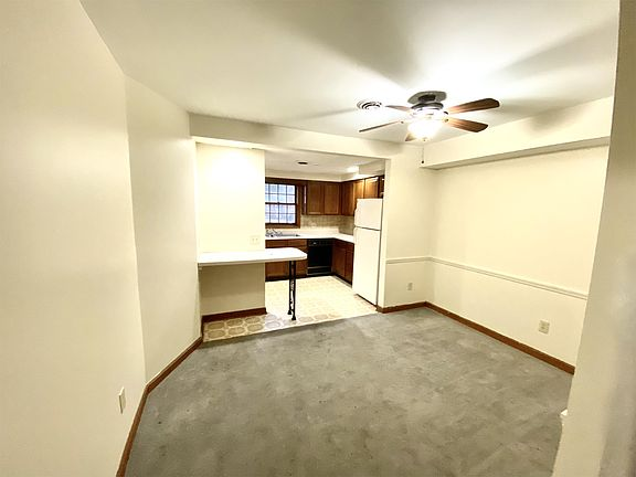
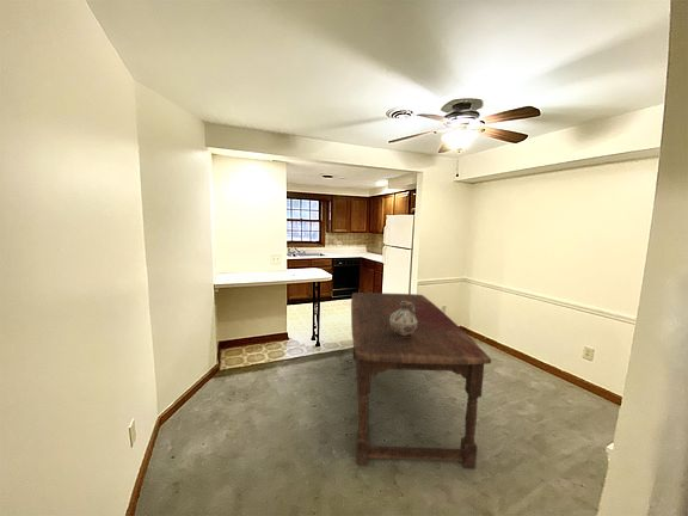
+ dining table [350,291,492,469]
+ ceramic jug [389,301,417,338]
